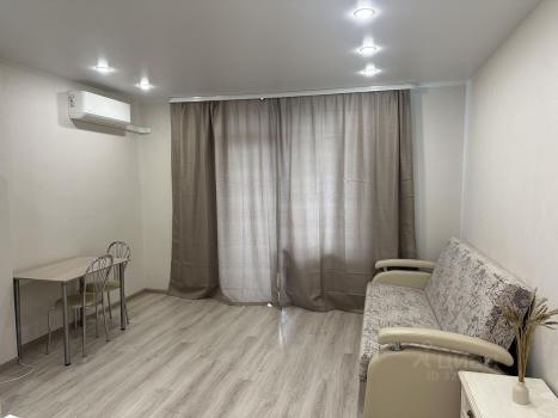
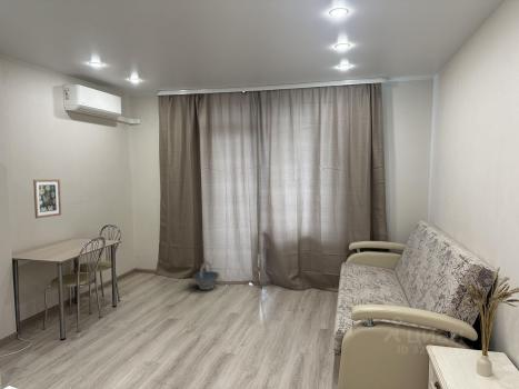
+ wall art [32,179,62,219]
+ bucket [191,260,221,291]
